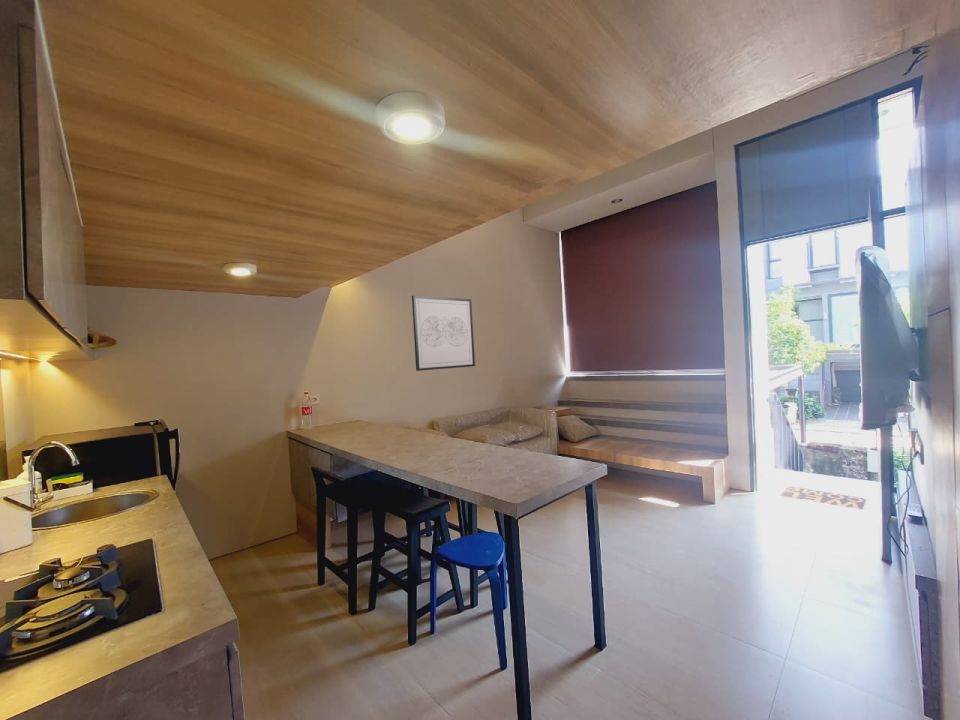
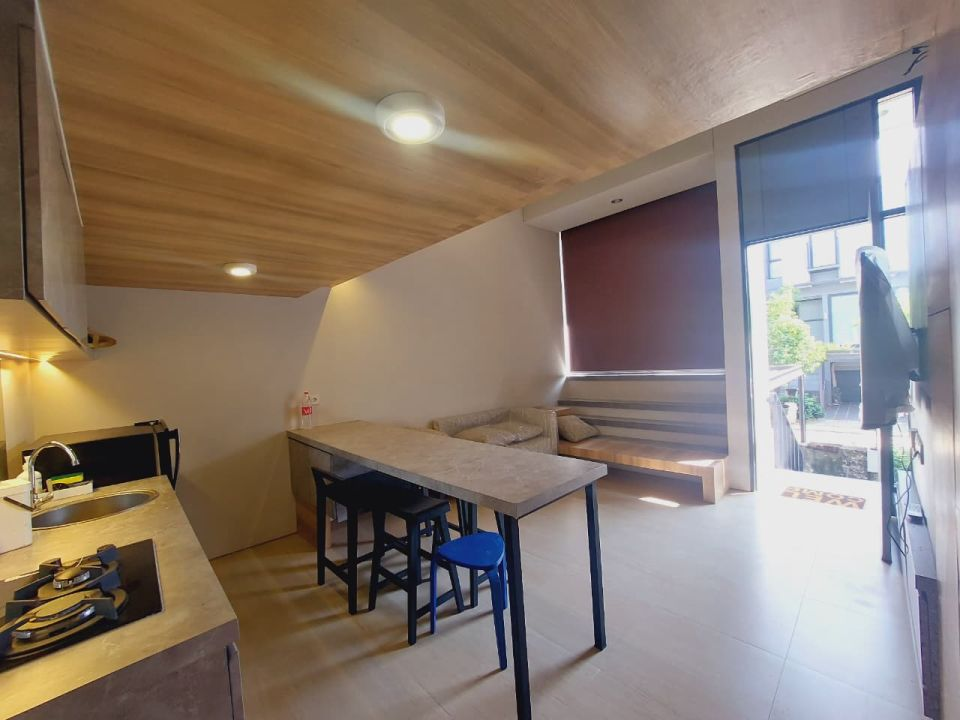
- wall art [411,295,476,372]
